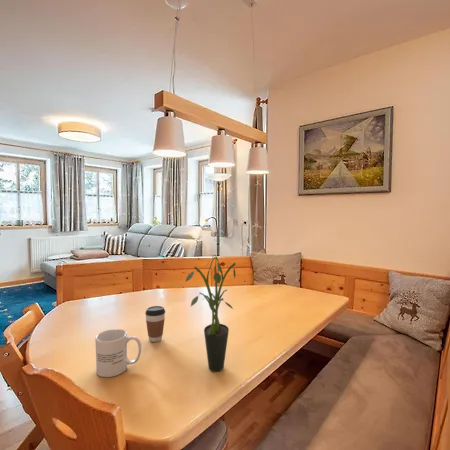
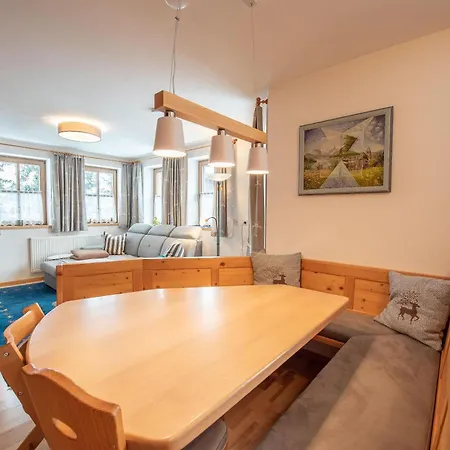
- coffee cup [144,305,166,343]
- mug [94,328,142,378]
- potted plant [185,254,237,373]
